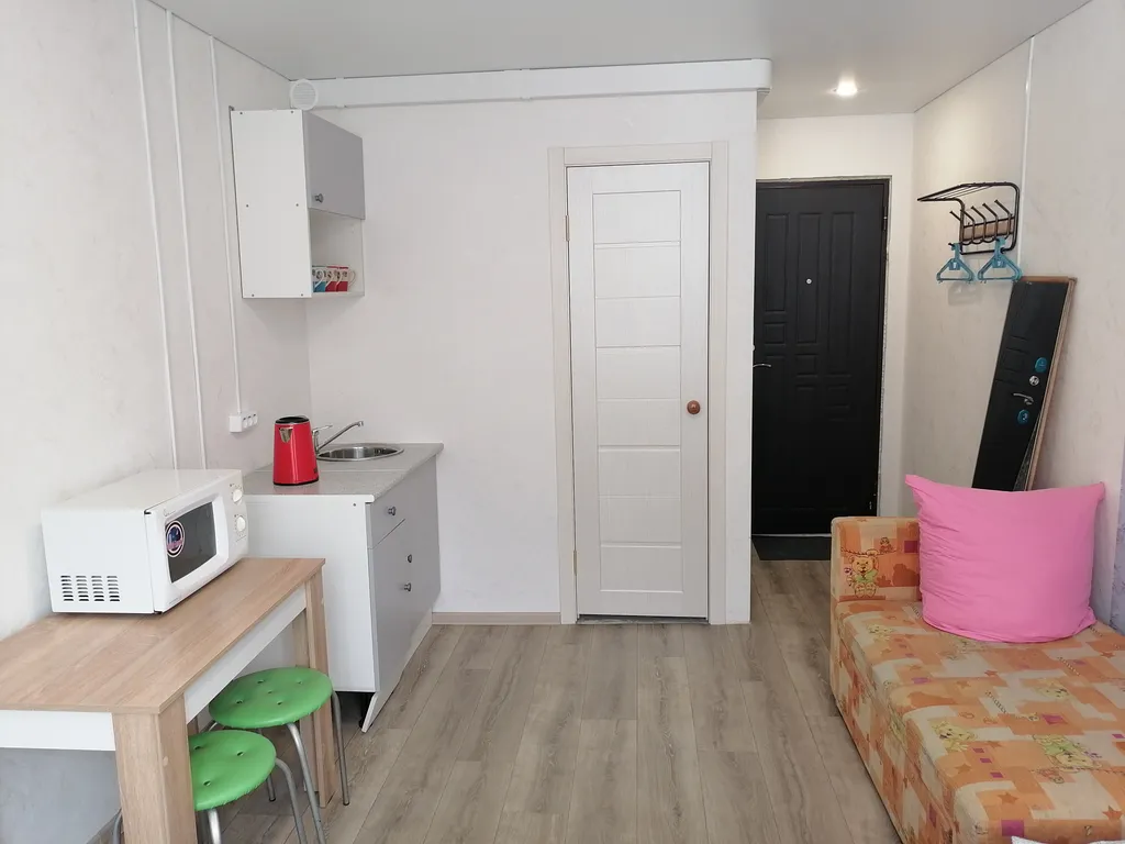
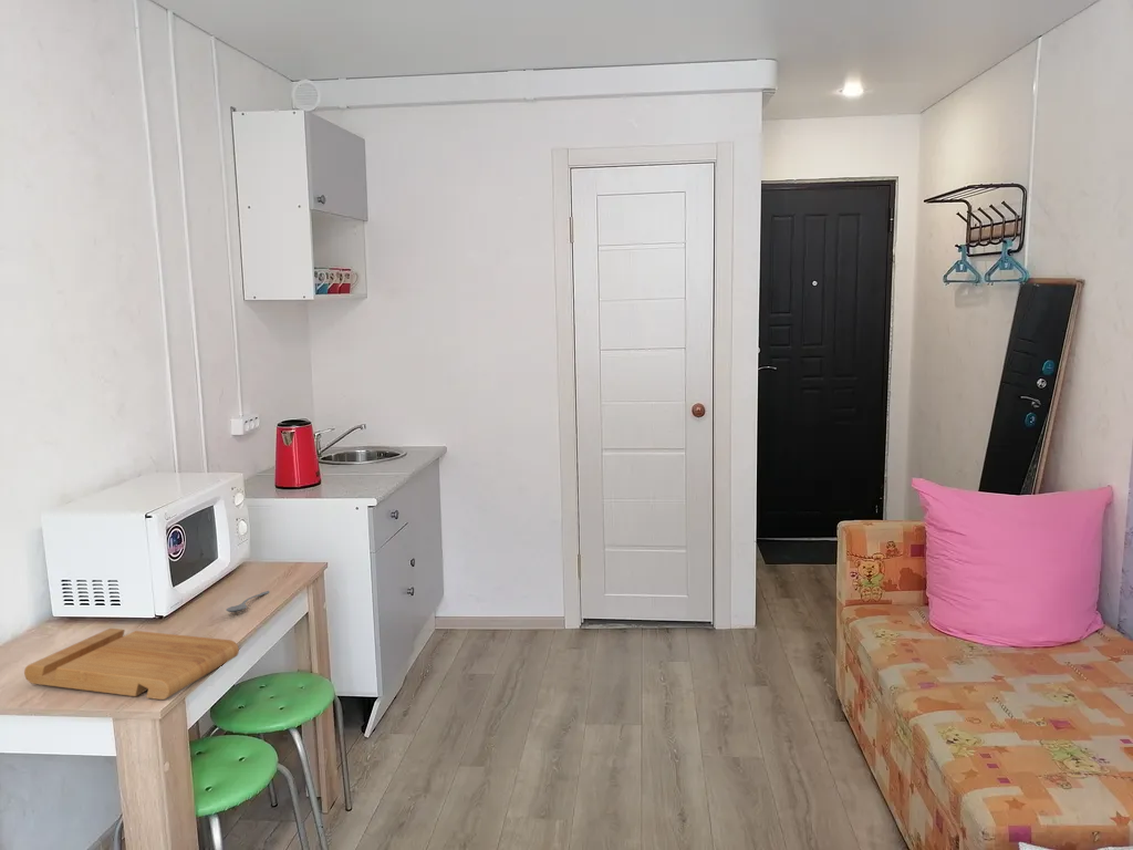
+ spoon [225,590,270,613]
+ cutting board [23,628,240,701]
